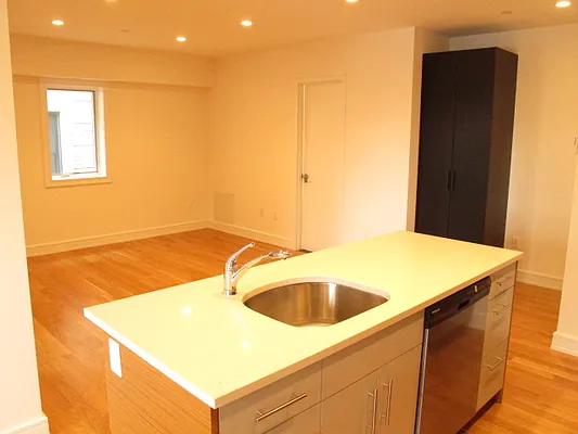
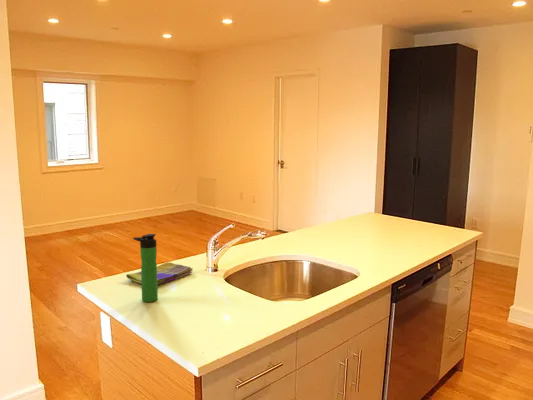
+ dish towel [125,261,194,286]
+ bottle [132,233,159,303]
